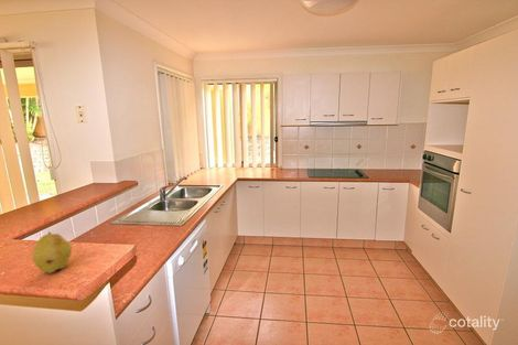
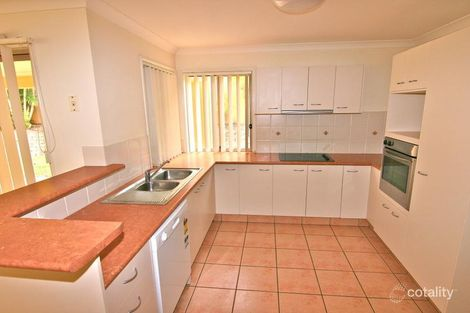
- fruit [31,230,73,274]
